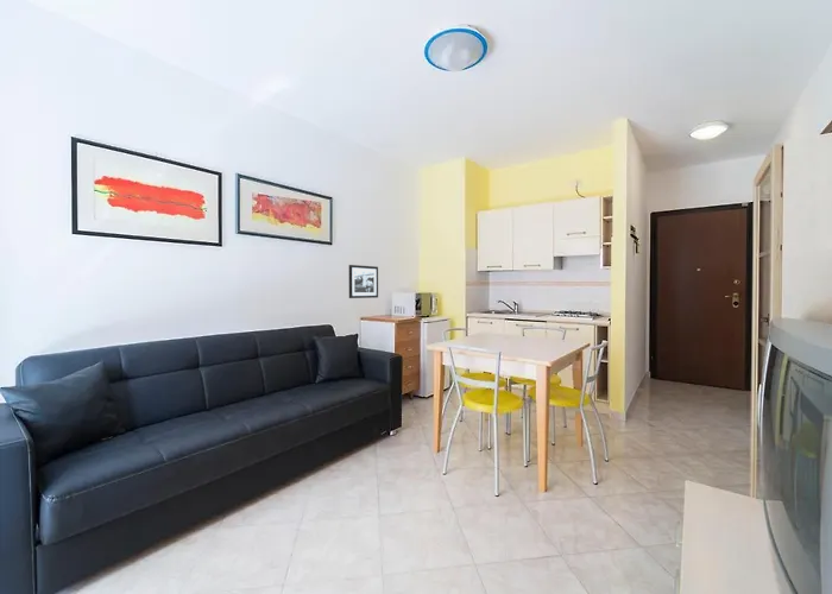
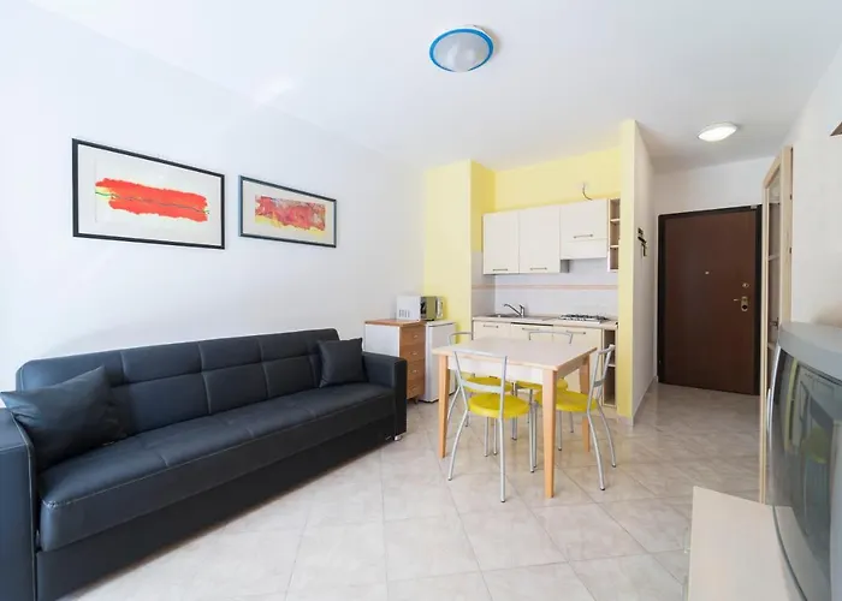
- picture frame [348,264,379,299]
